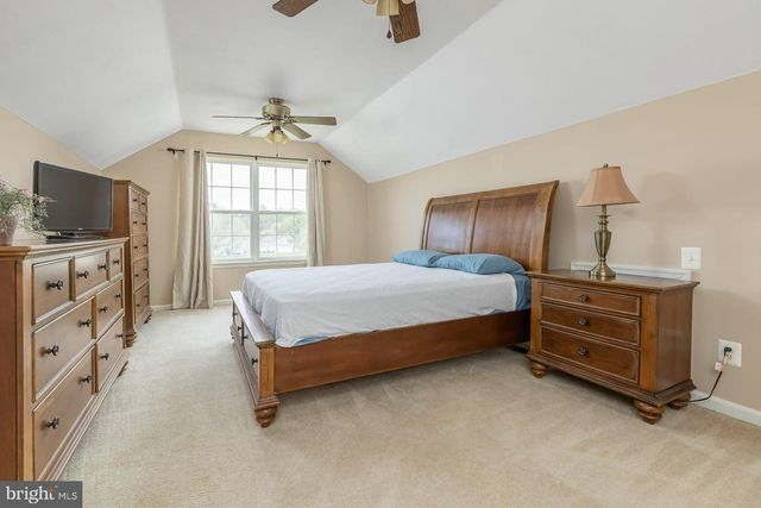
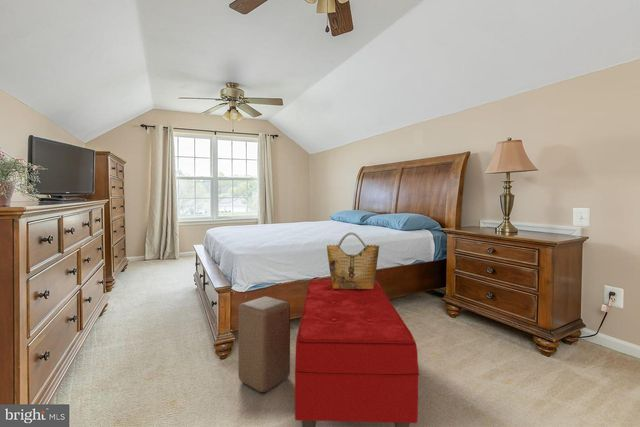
+ bench [294,279,420,427]
+ stool [237,295,291,393]
+ grocery bag [326,231,380,289]
